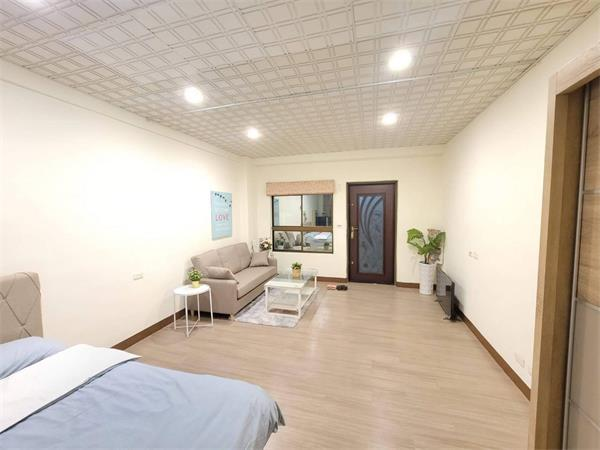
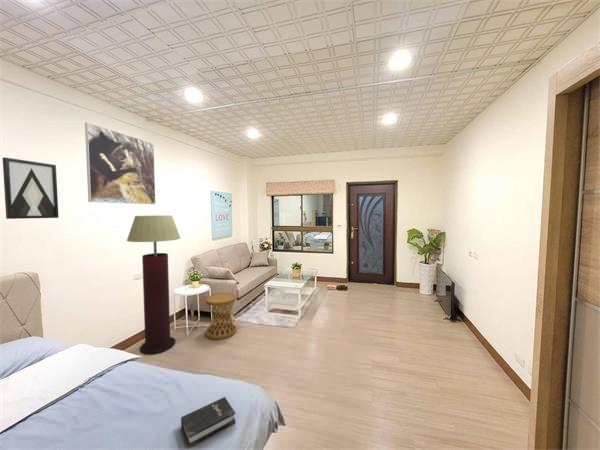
+ hardback book [180,396,236,448]
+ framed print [84,122,157,205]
+ side table [204,292,237,340]
+ wall art [2,156,60,220]
+ floor lamp [126,215,181,356]
